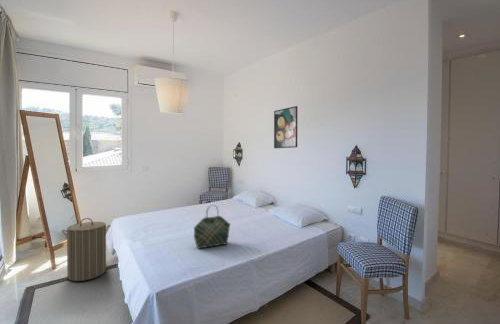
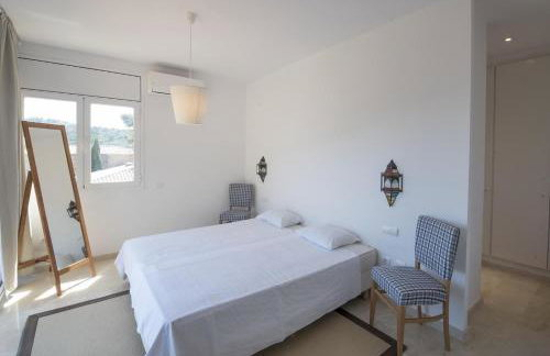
- laundry hamper [61,217,112,282]
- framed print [273,105,298,149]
- tote bag [193,204,231,250]
